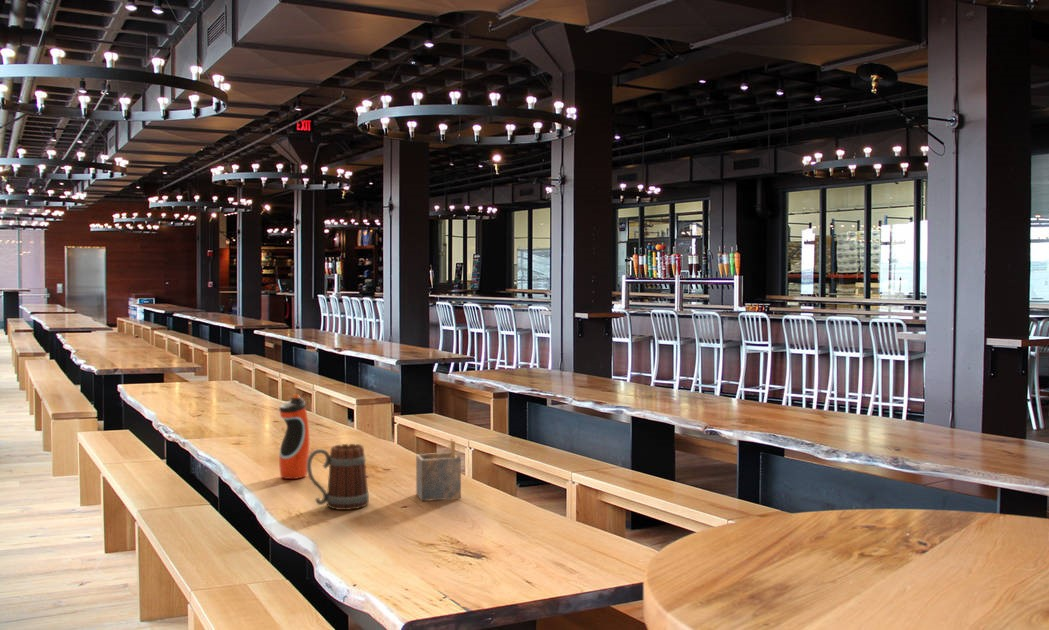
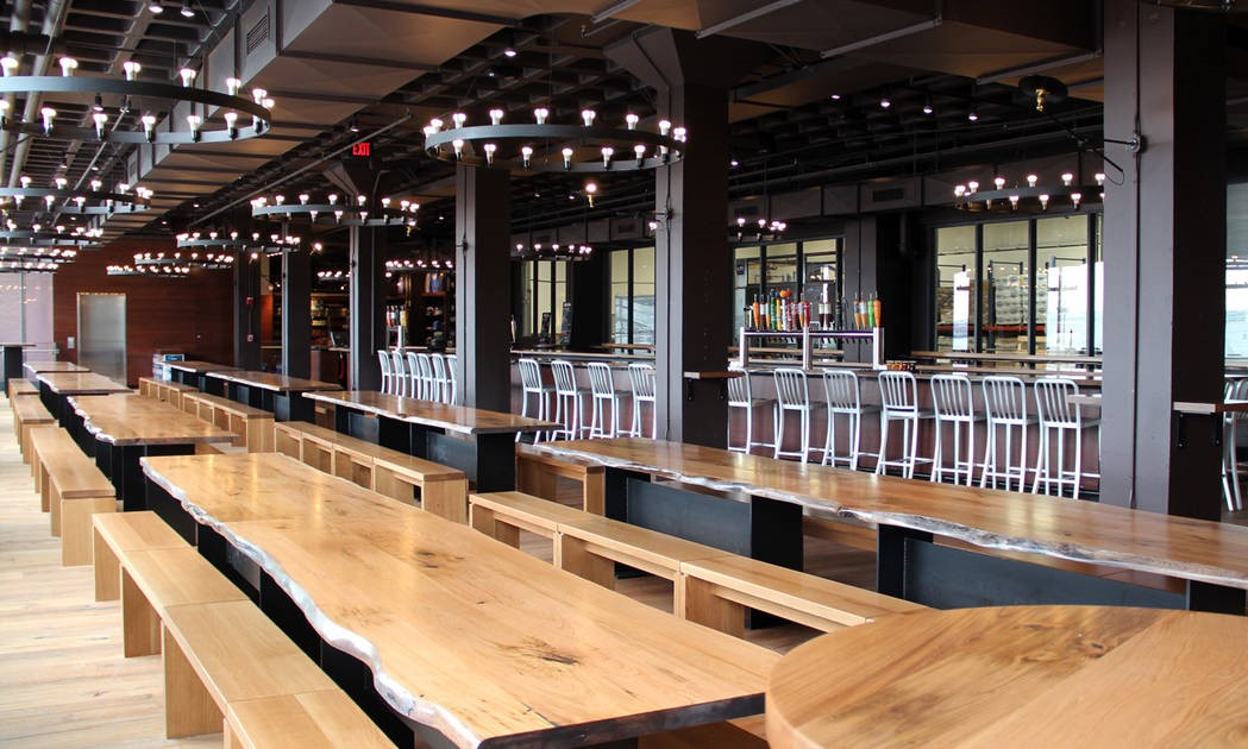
- napkin holder [415,438,462,502]
- water bottle [278,393,310,480]
- beer mug [307,443,370,511]
